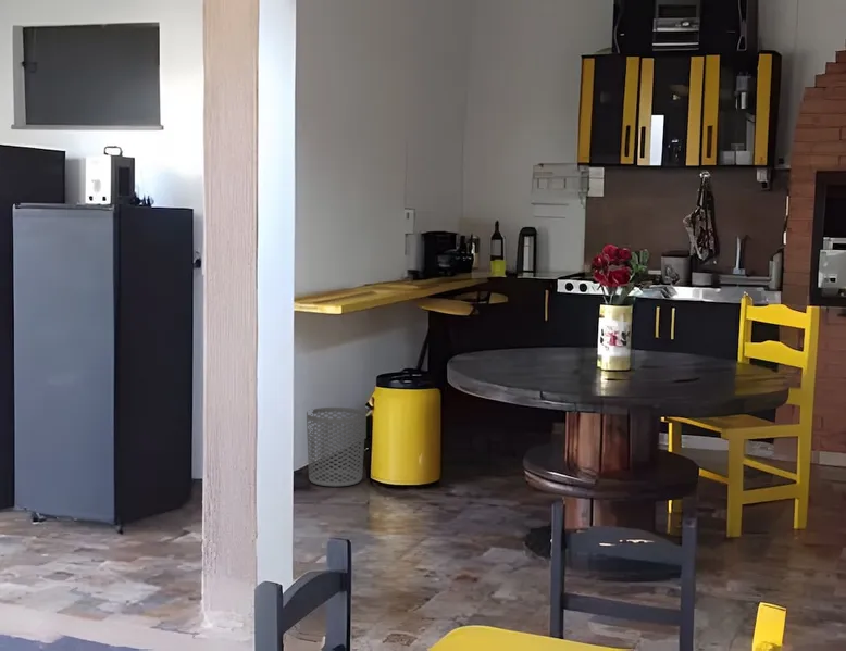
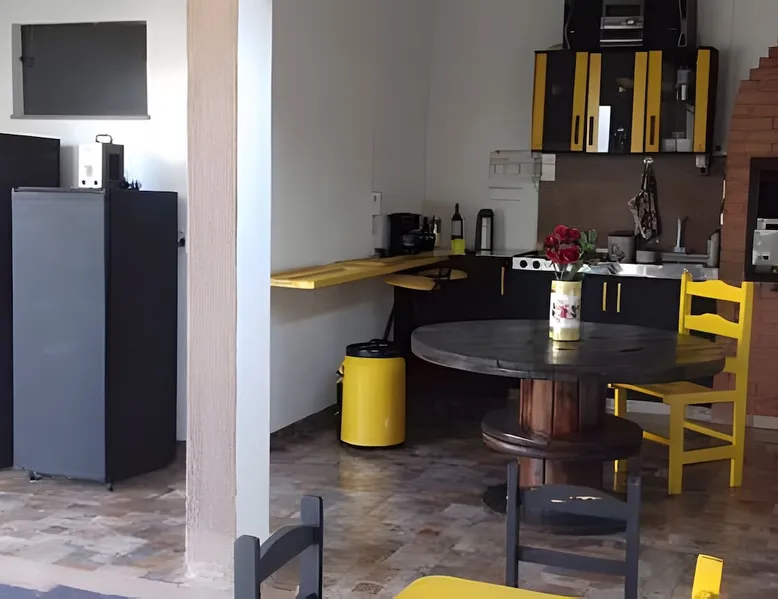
- waste bin [306,406,366,488]
